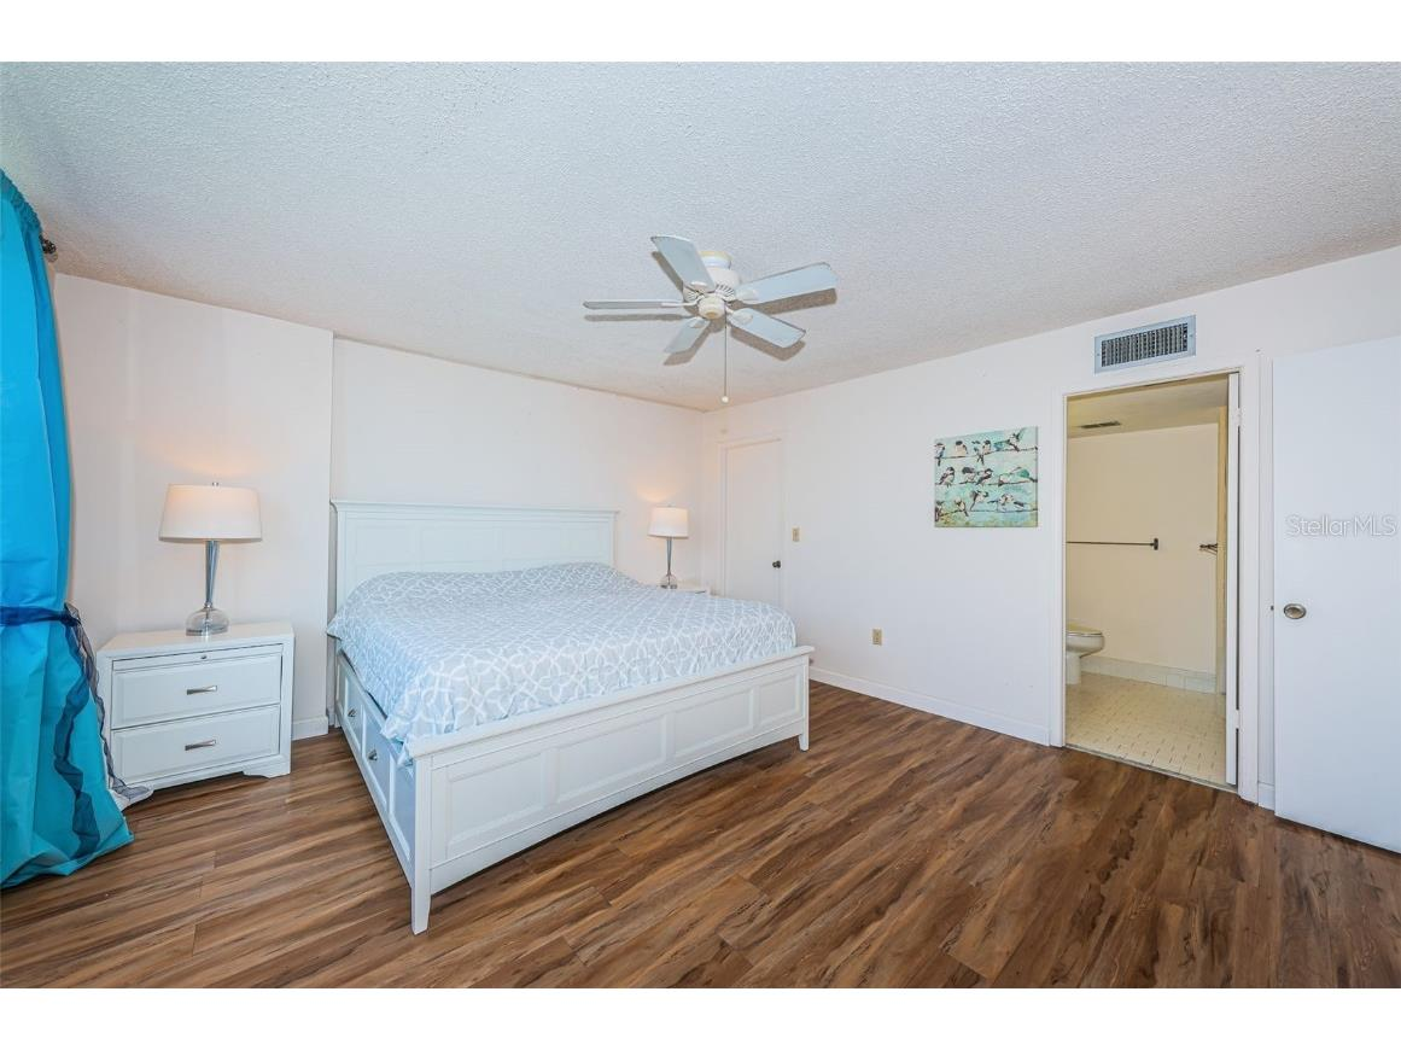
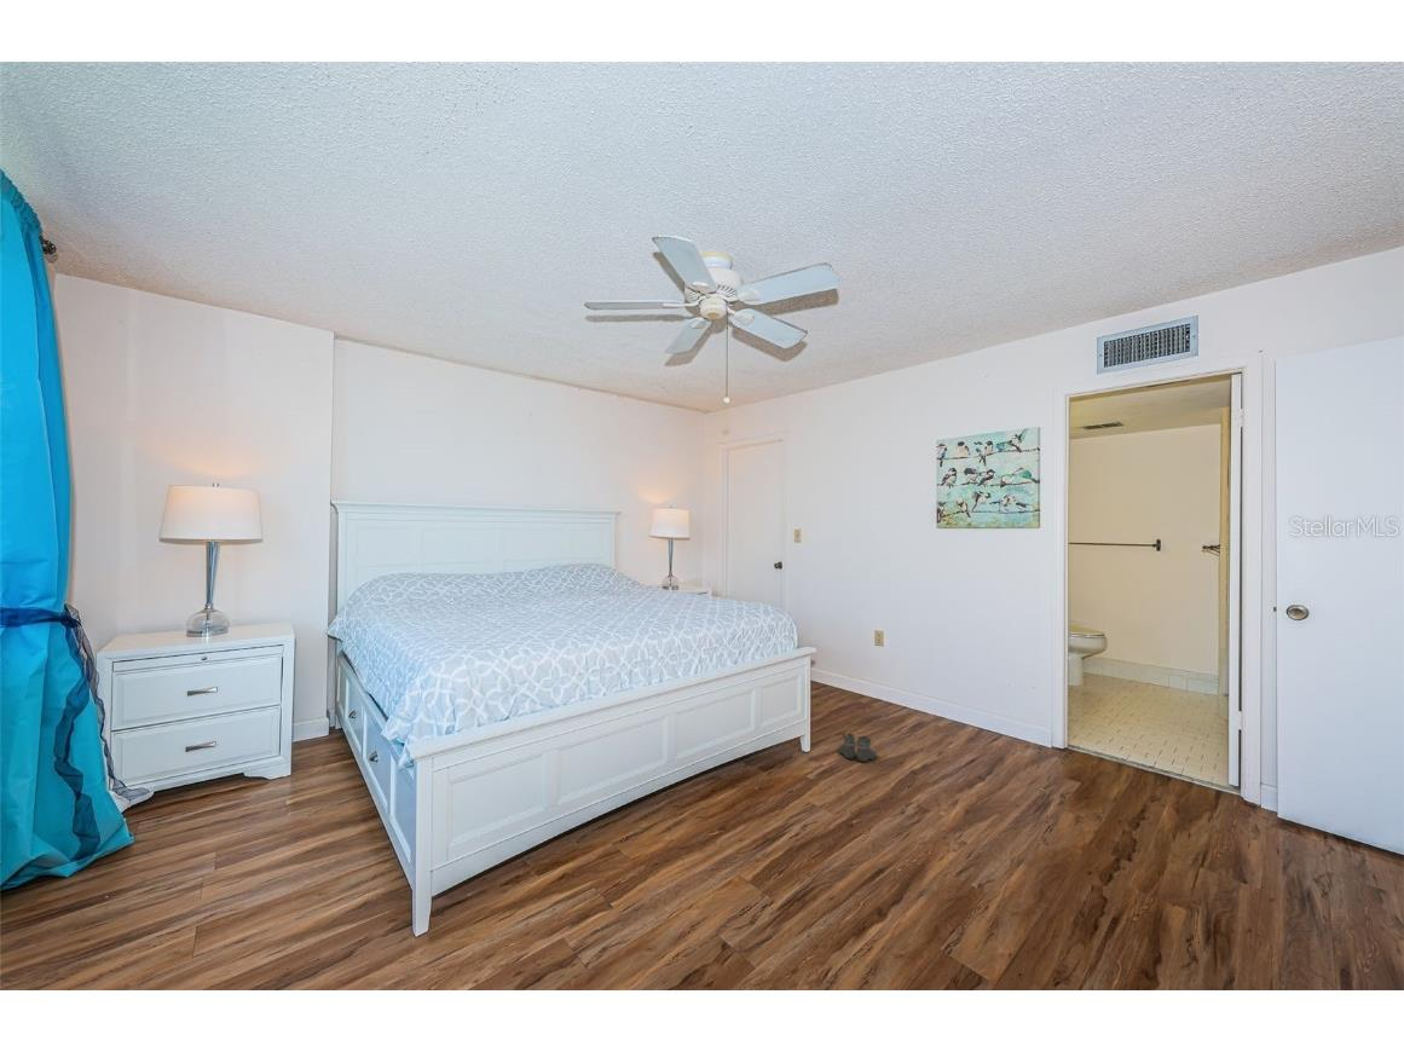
+ boots [837,732,878,763]
